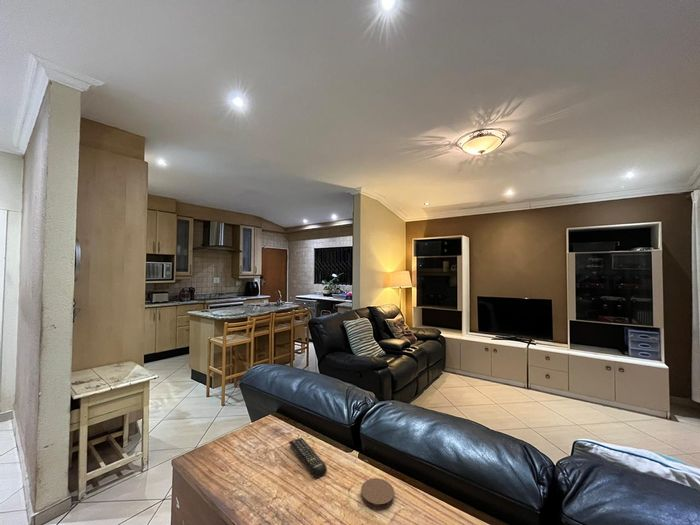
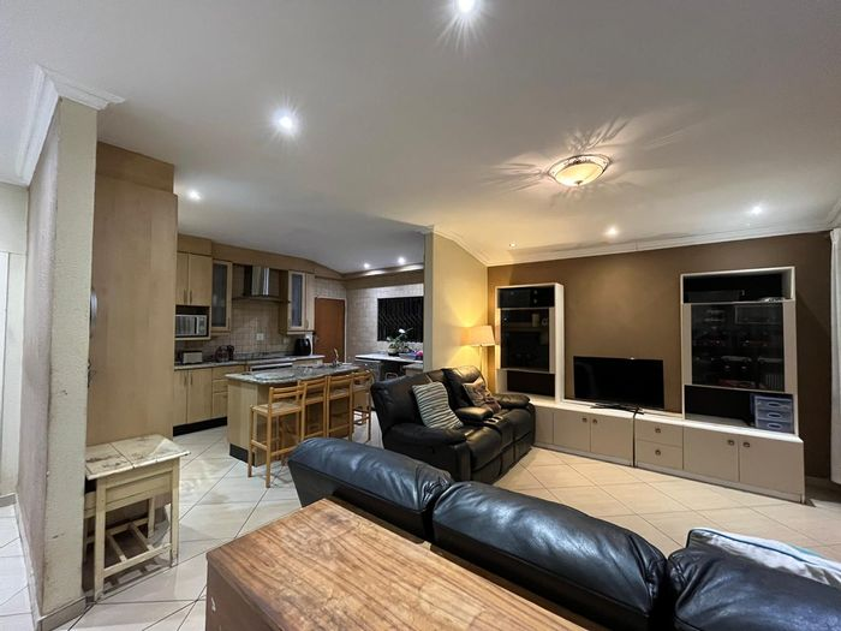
- coaster [360,477,395,510]
- remote control [288,437,328,479]
